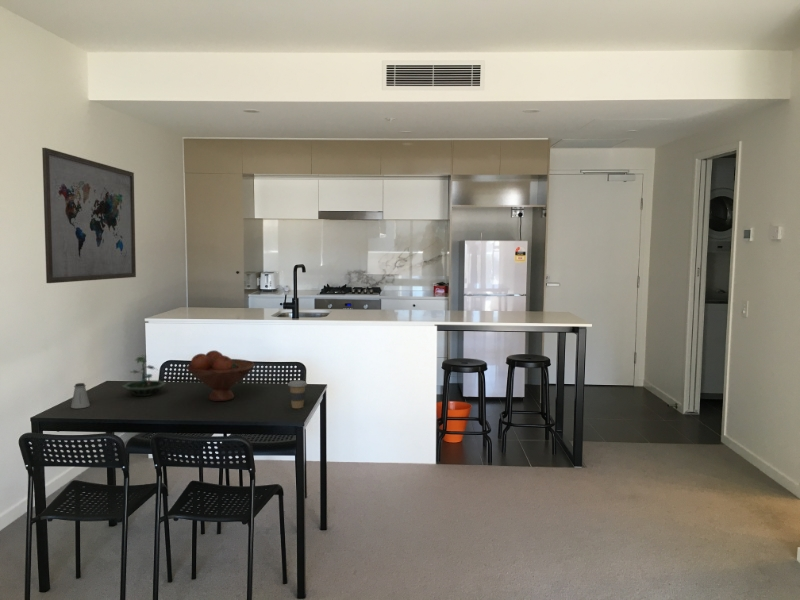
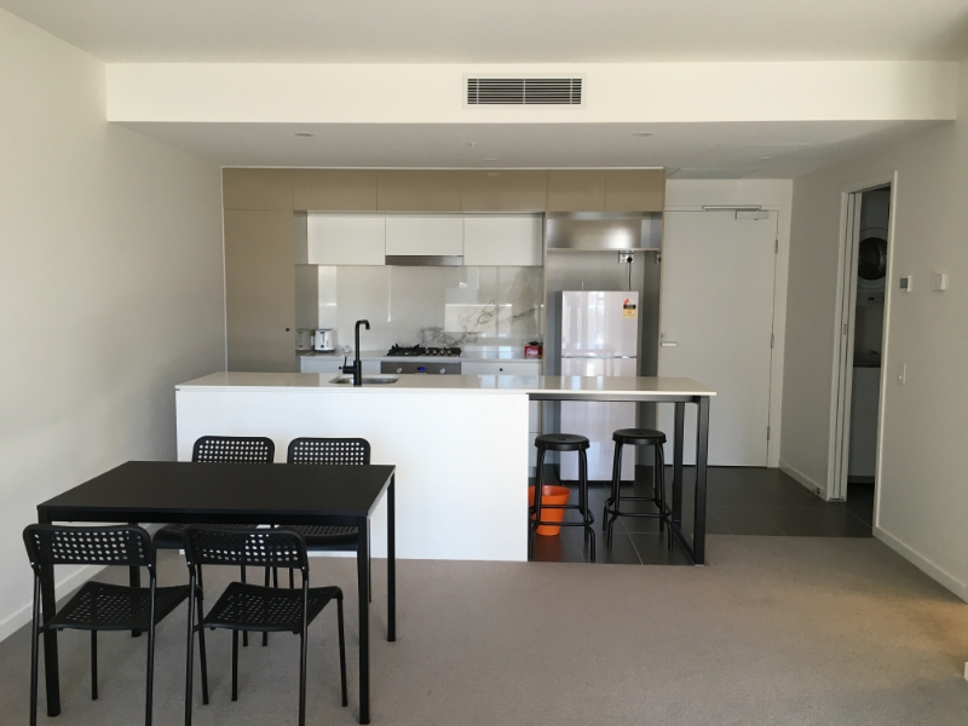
- wall art [41,147,137,284]
- saltshaker [70,382,91,409]
- fruit bowl [186,349,256,402]
- coffee cup [287,379,308,409]
- terrarium [121,354,167,397]
